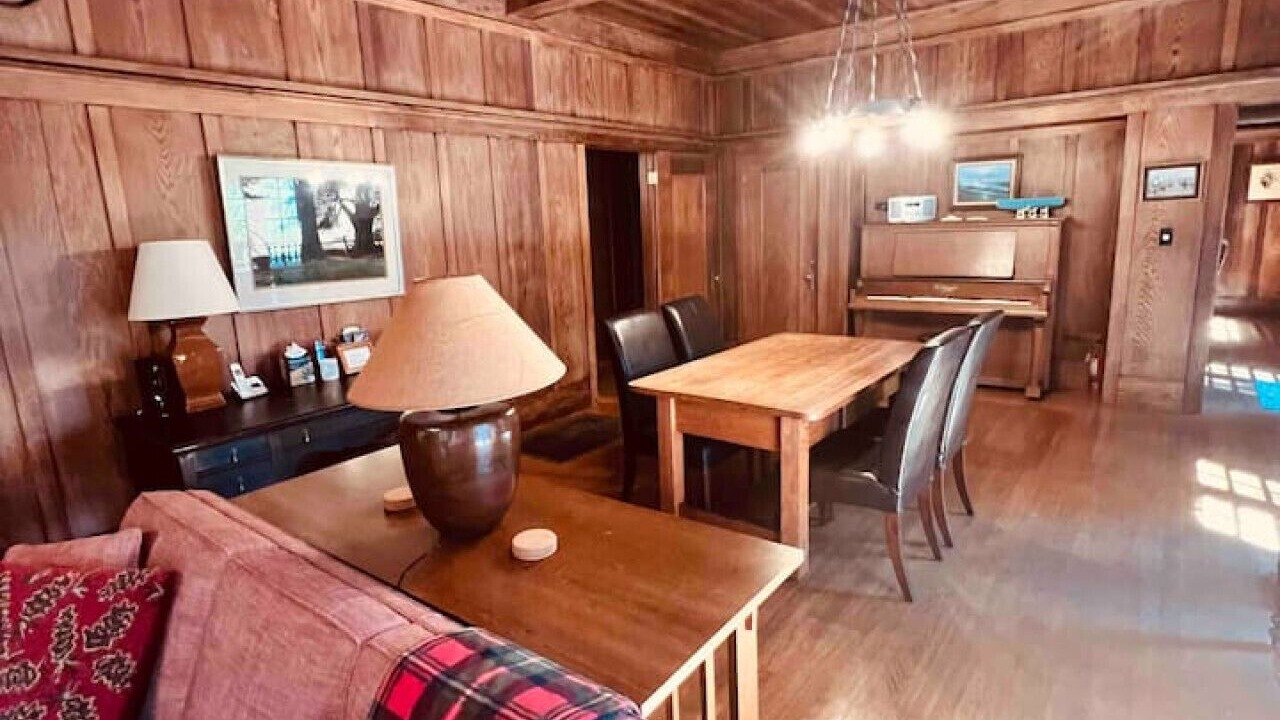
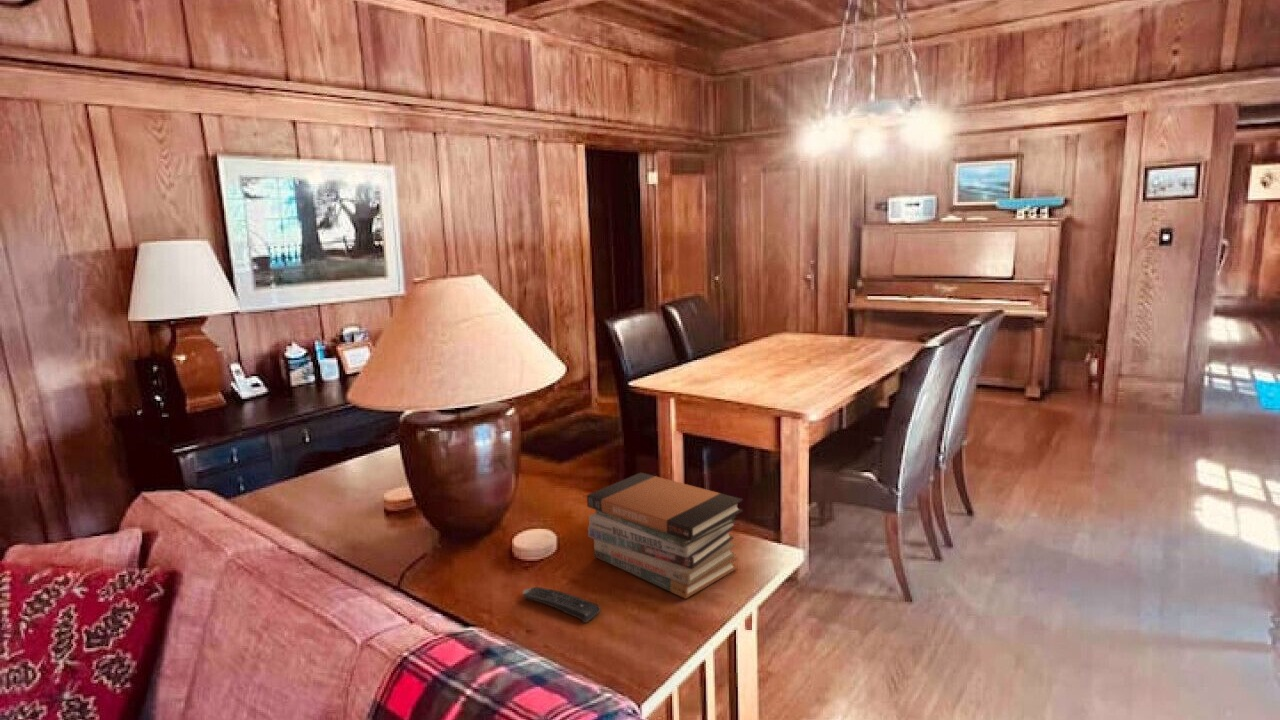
+ book stack [586,472,744,600]
+ remote control [522,586,602,624]
